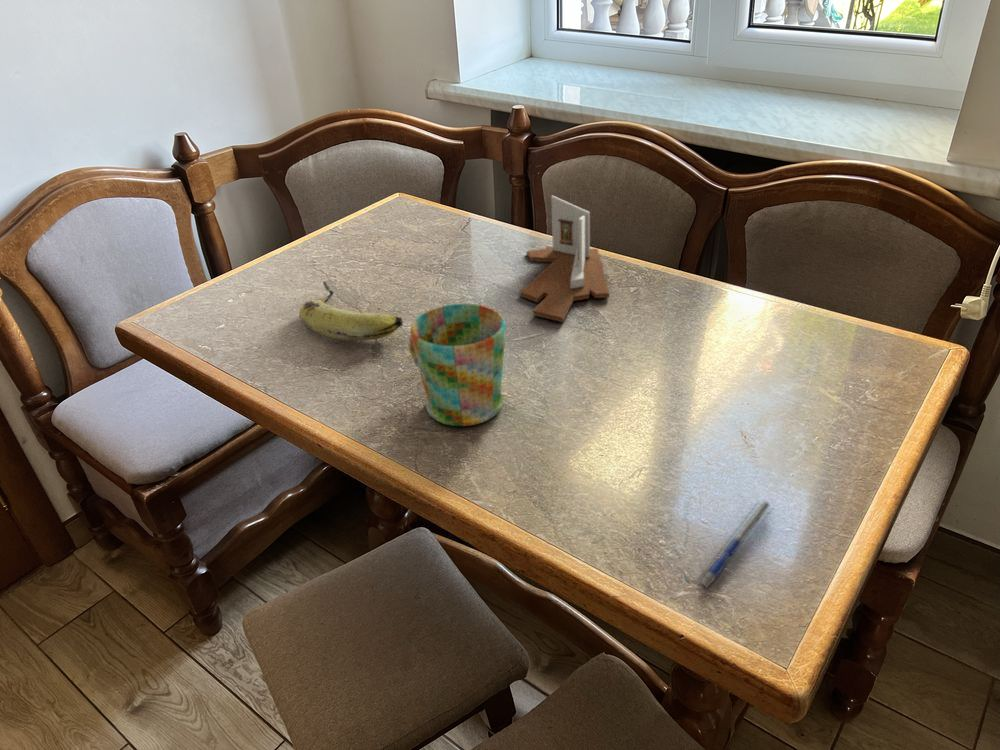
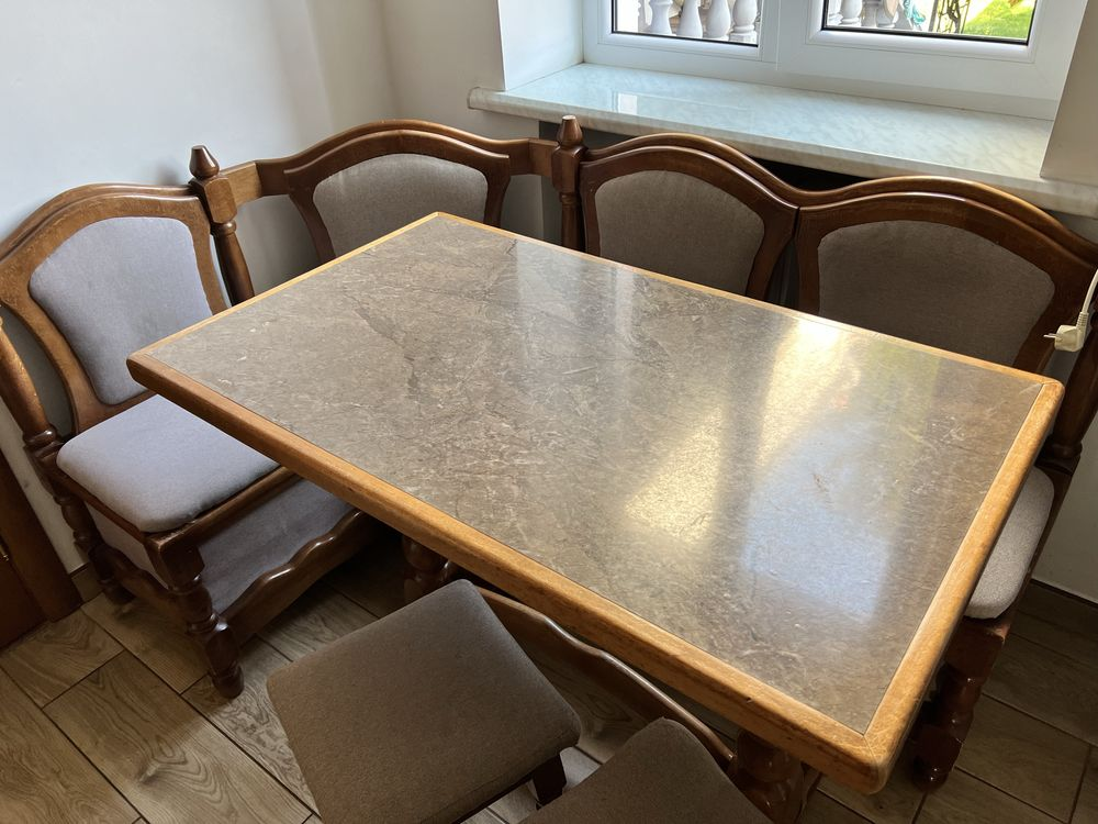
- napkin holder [519,195,610,323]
- mug [408,303,507,427]
- fruit [299,281,404,342]
- pen [694,500,775,592]
